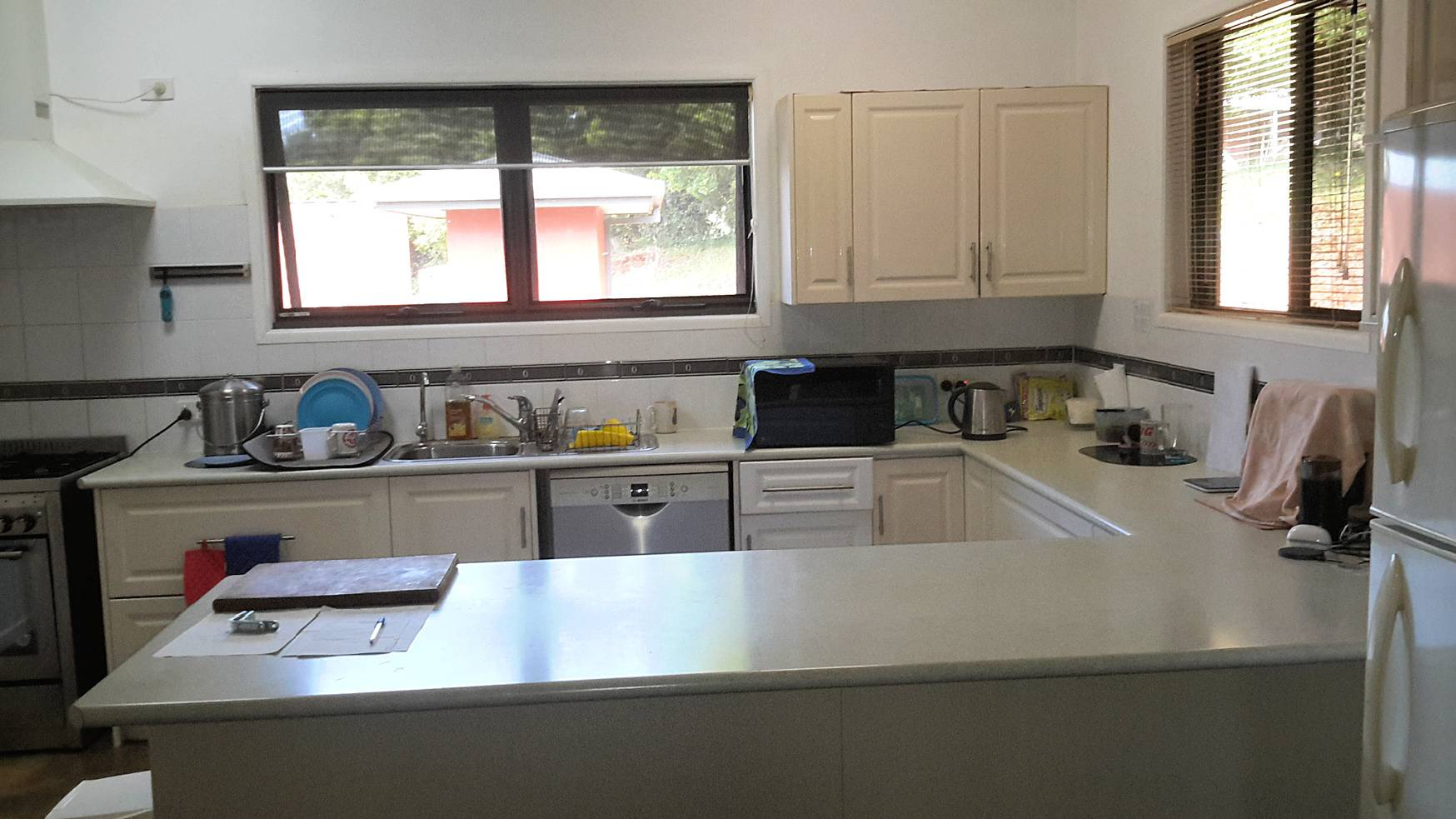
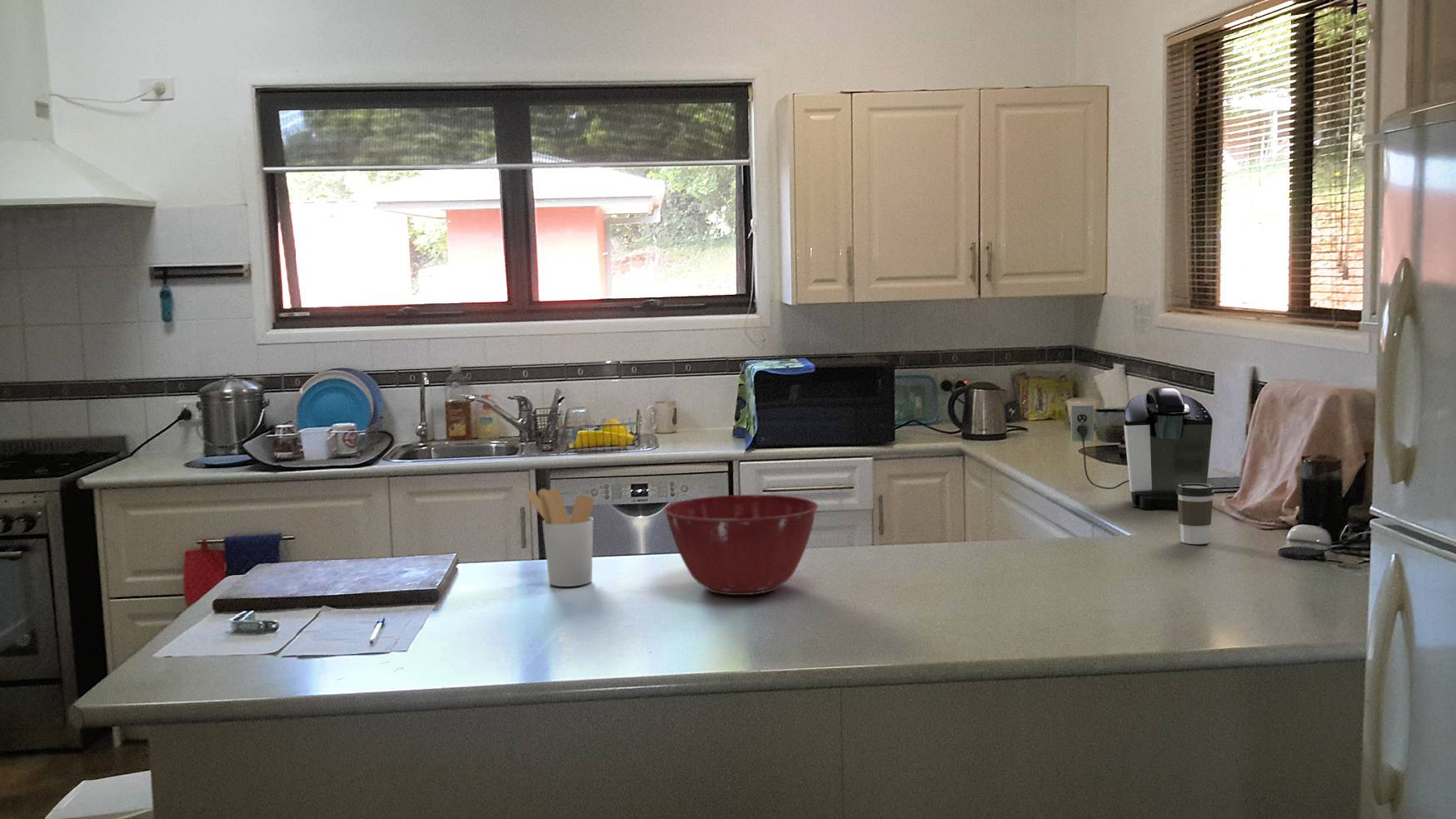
+ mixing bowl [663,494,819,596]
+ coffee maker [1070,387,1214,512]
+ coffee cup [1176,483,1215,545]
+ utensil holder [525,487,596,587]
